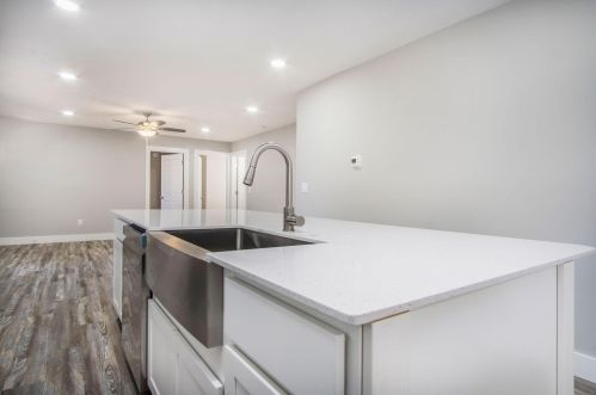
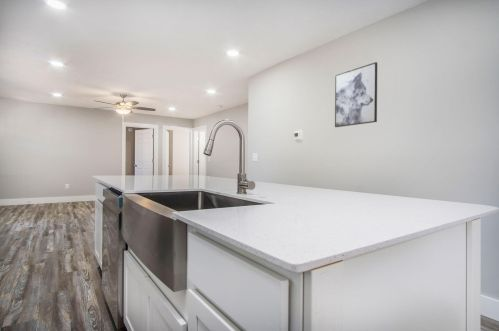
+ wall art [334,61,378,128]
